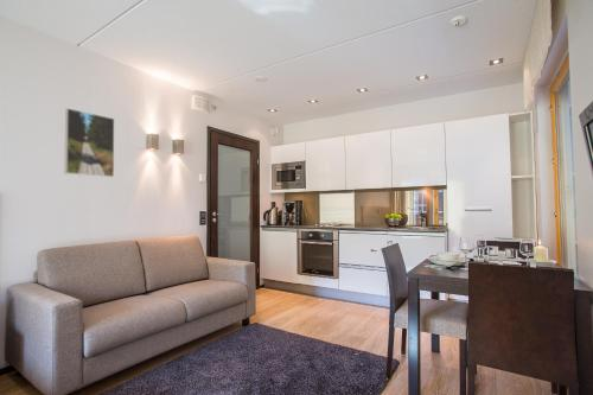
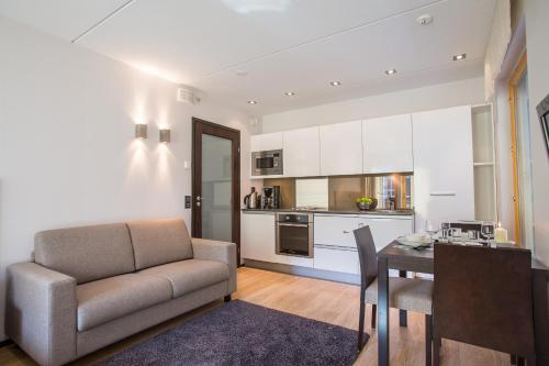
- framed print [63,107,115,178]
